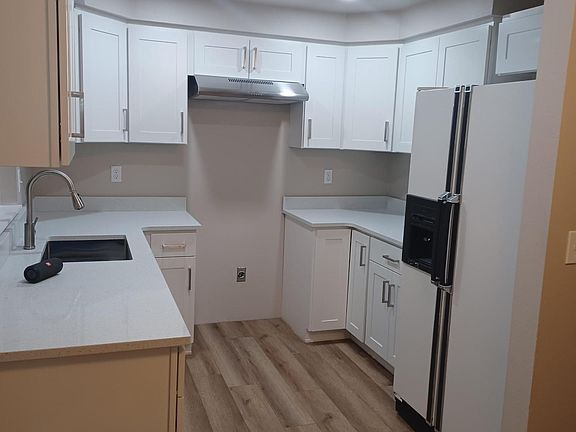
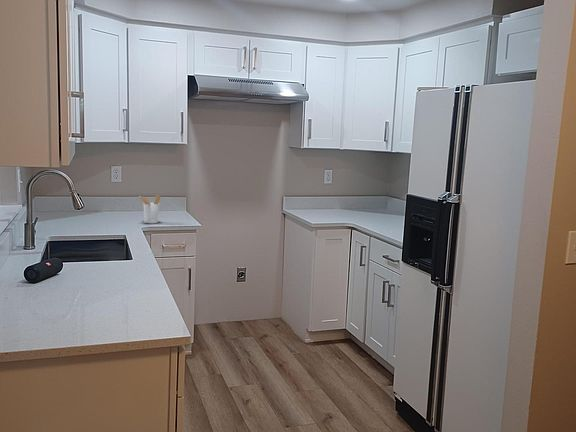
+ utensil holder [138,194,161,224]
